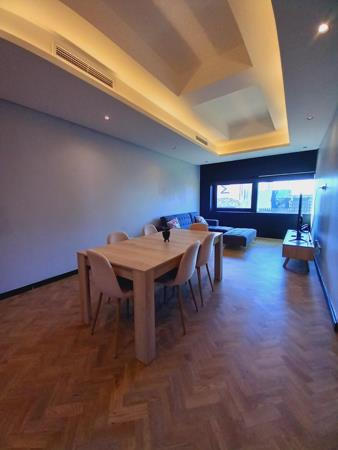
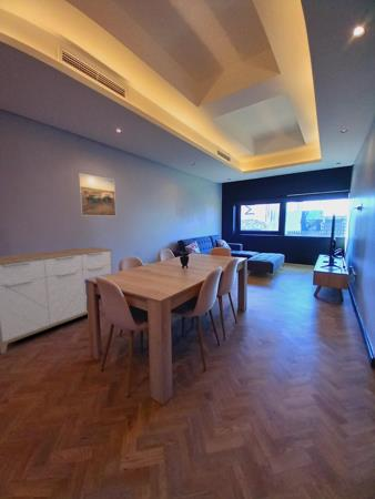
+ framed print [78,172,116,217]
+ sideboard [0,246,114,355]
